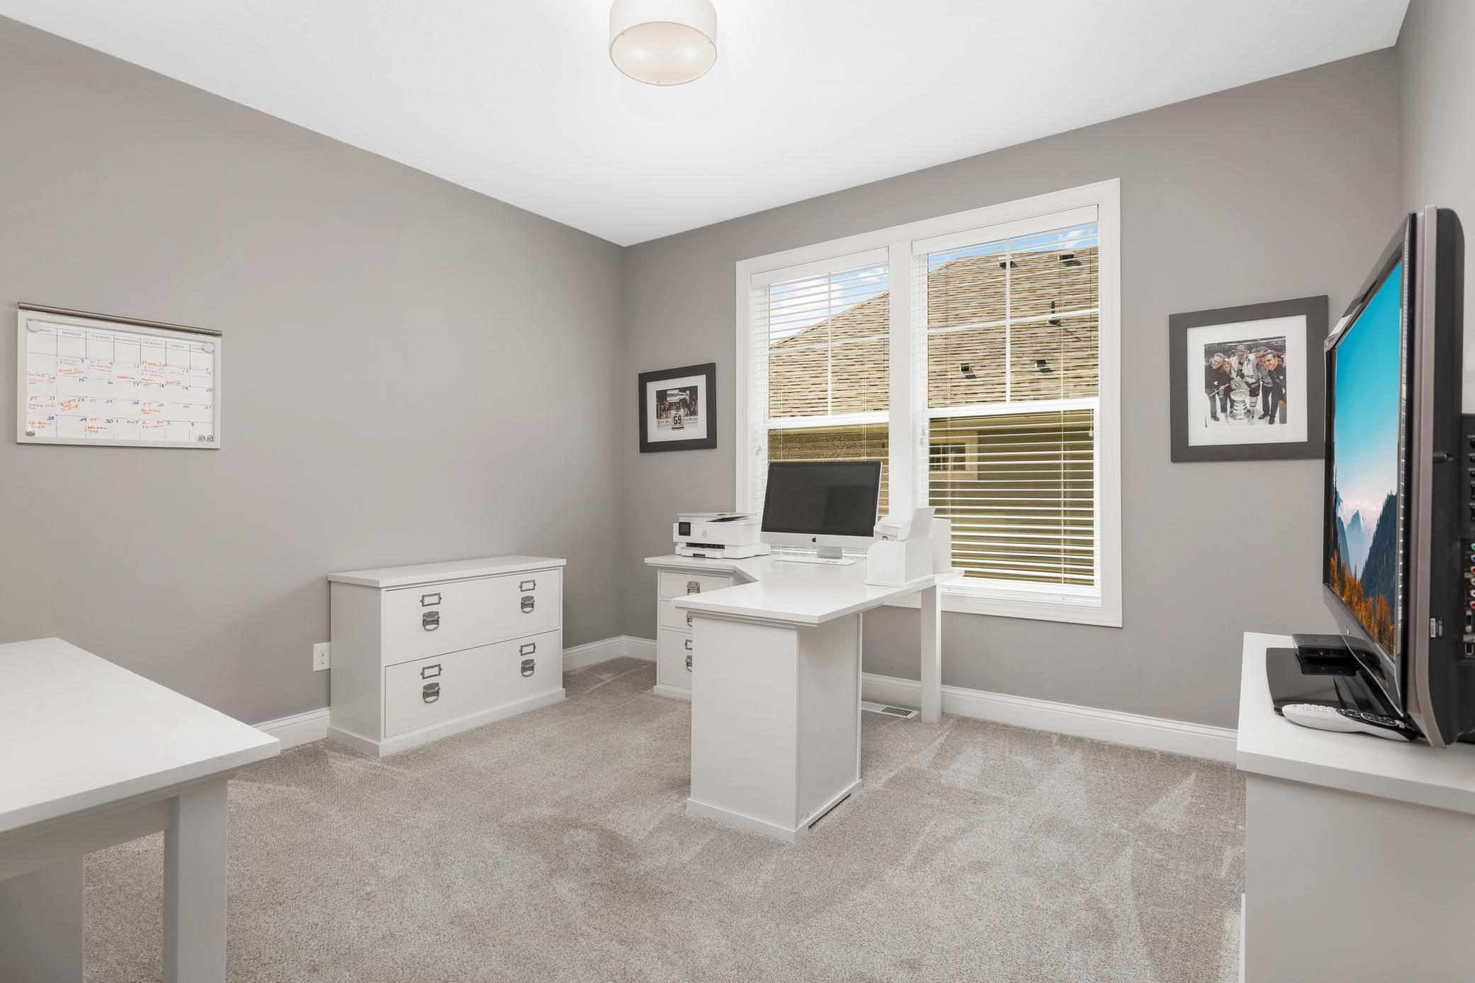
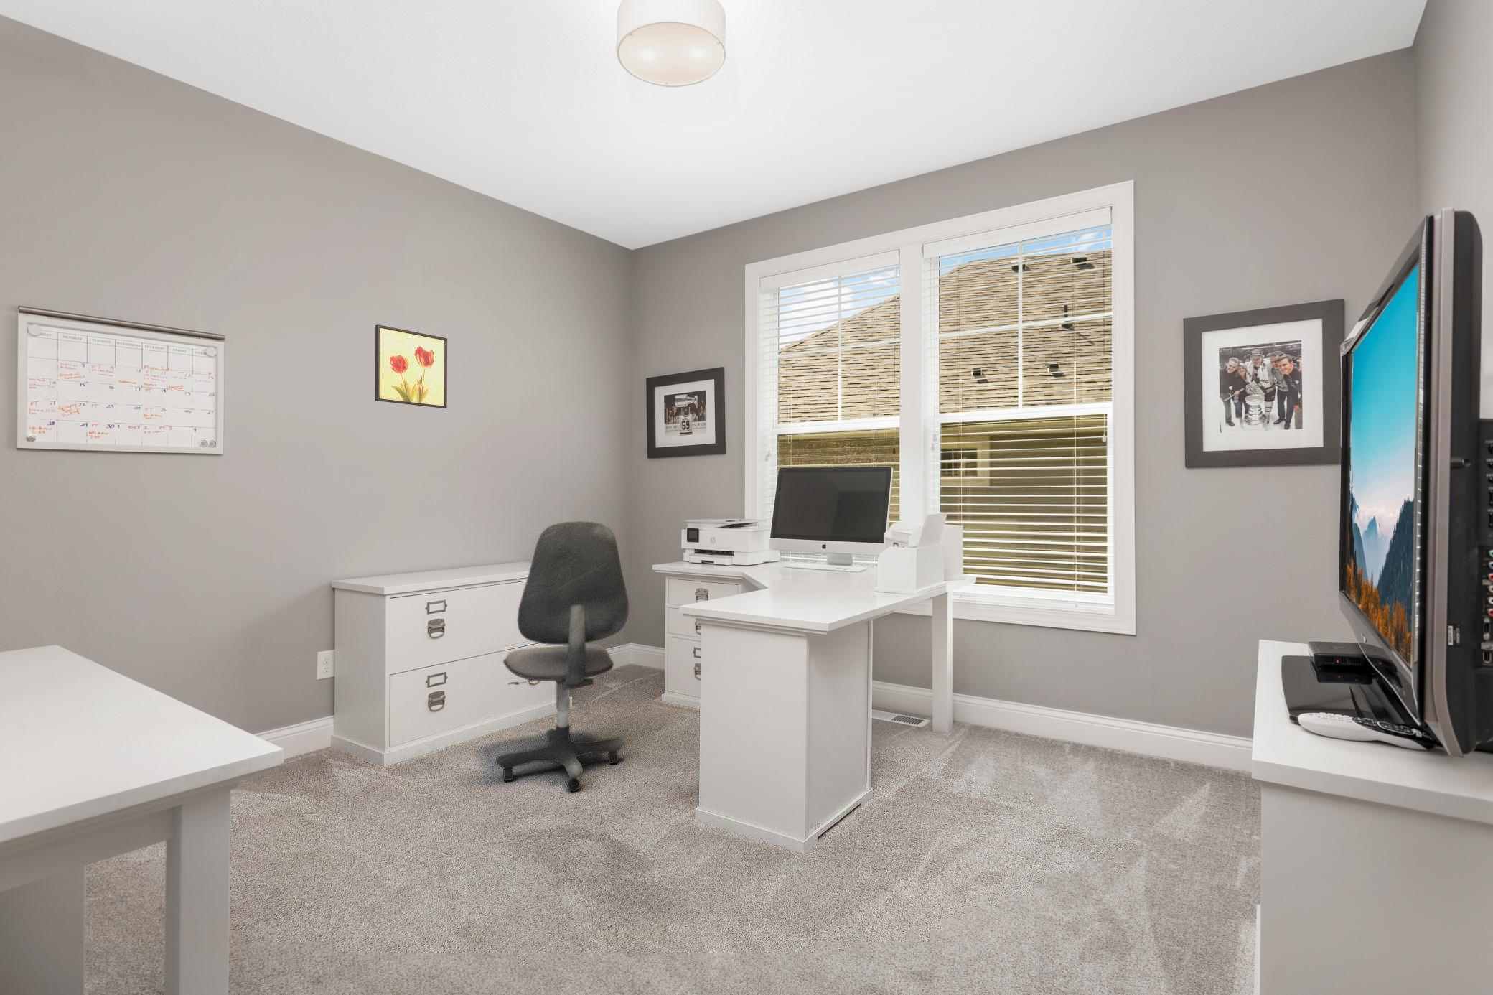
+ office chair [495,521,629,793]
+ wall art [375,324,447,409]
